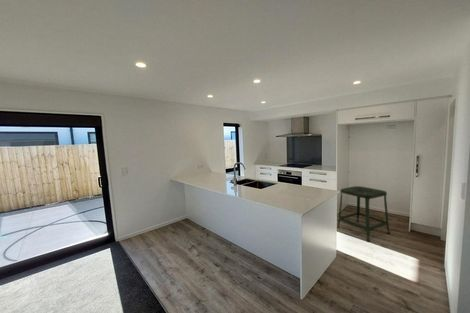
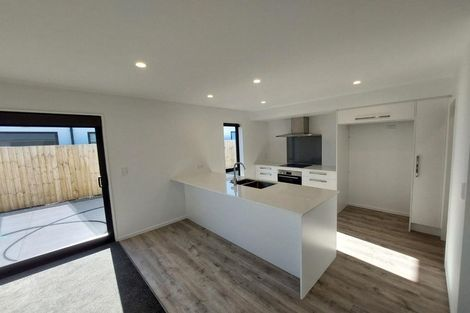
- stool [336,185,391,243]
